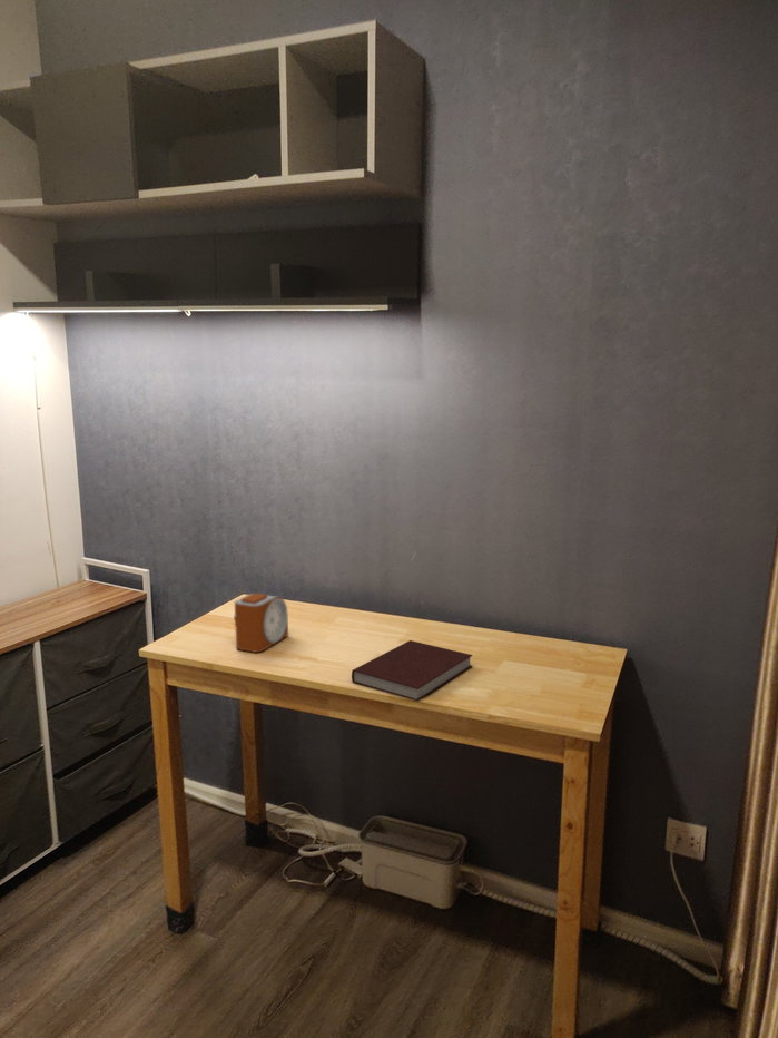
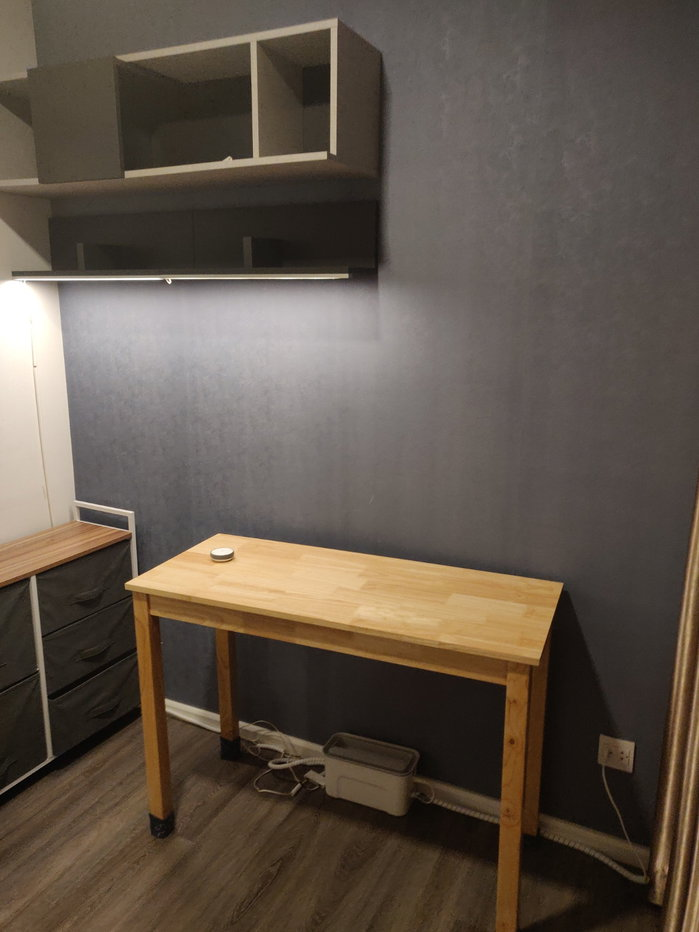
- notebook [351,639,474,703]
- alarm clock [234,593,289,654]
